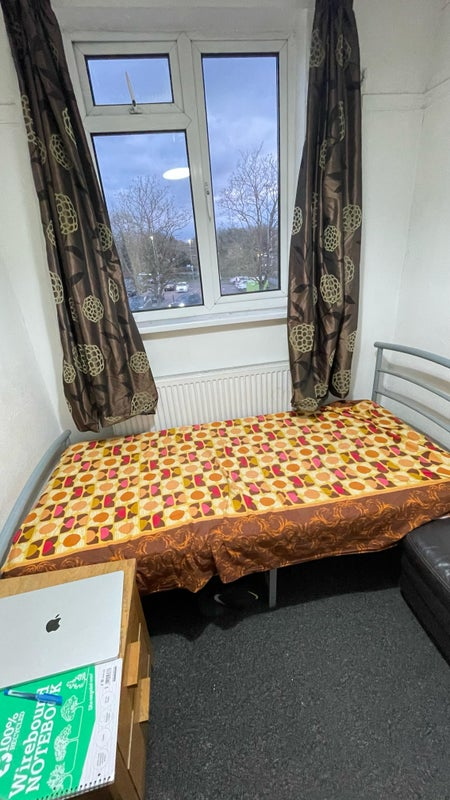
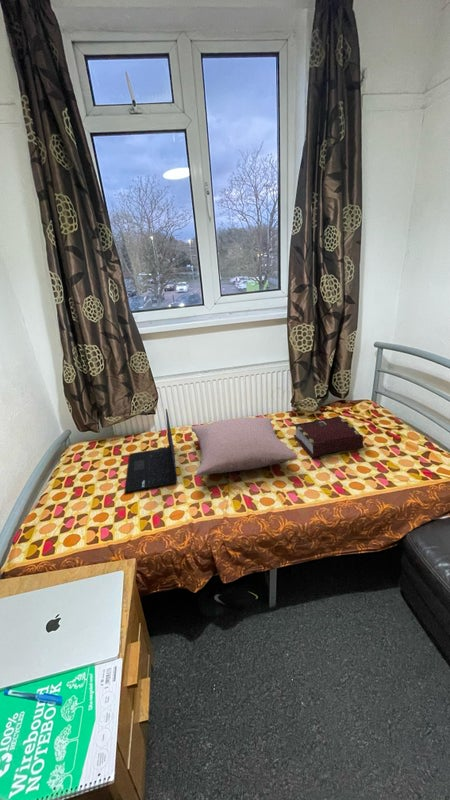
+ laptop [123,408,178,494]
+ pillow [190,417,298,477]
+ book [293,415,364,459]
